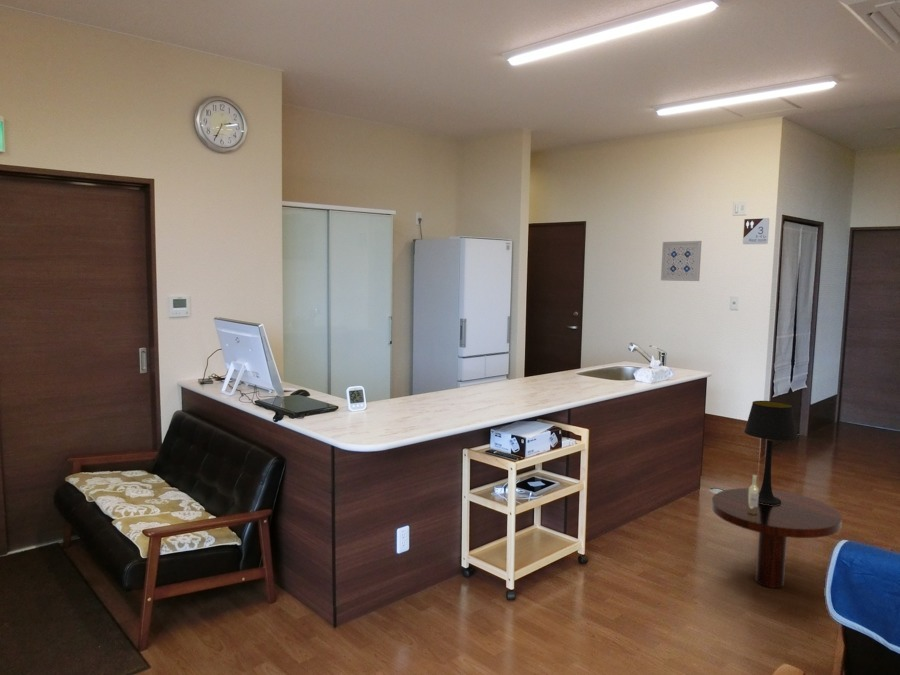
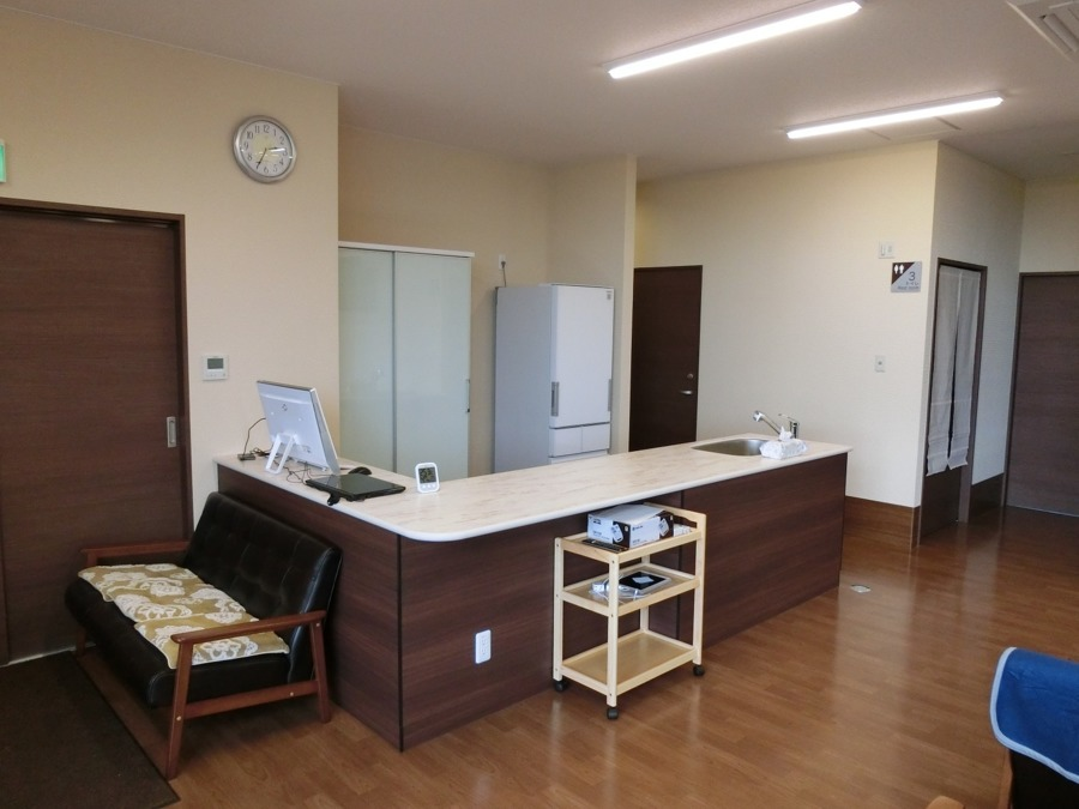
- table lamp [743,400,798,505]
- wall art [660,240,702,282]
- coffee table [711,473,843,589]
